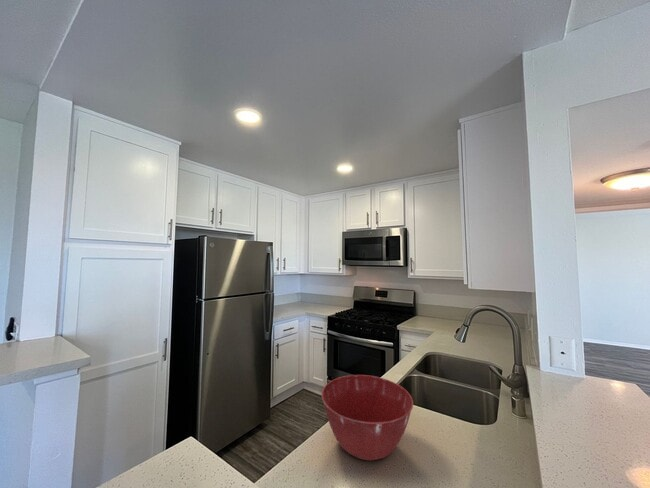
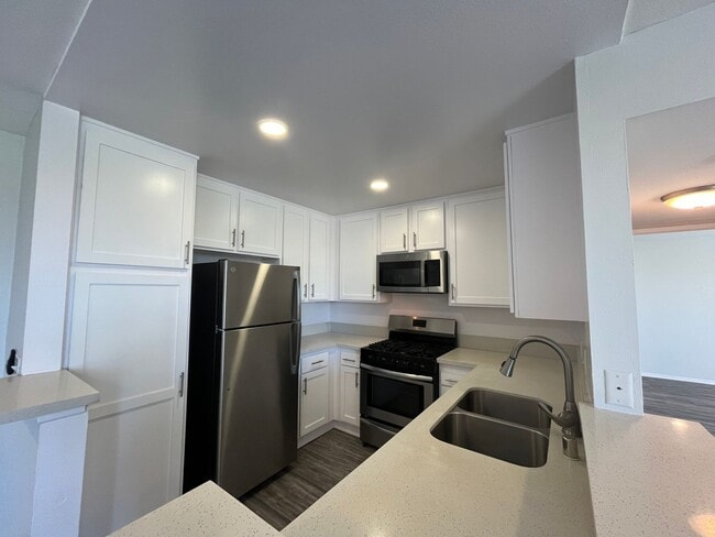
- mixing bowl [321,374,414,461]
